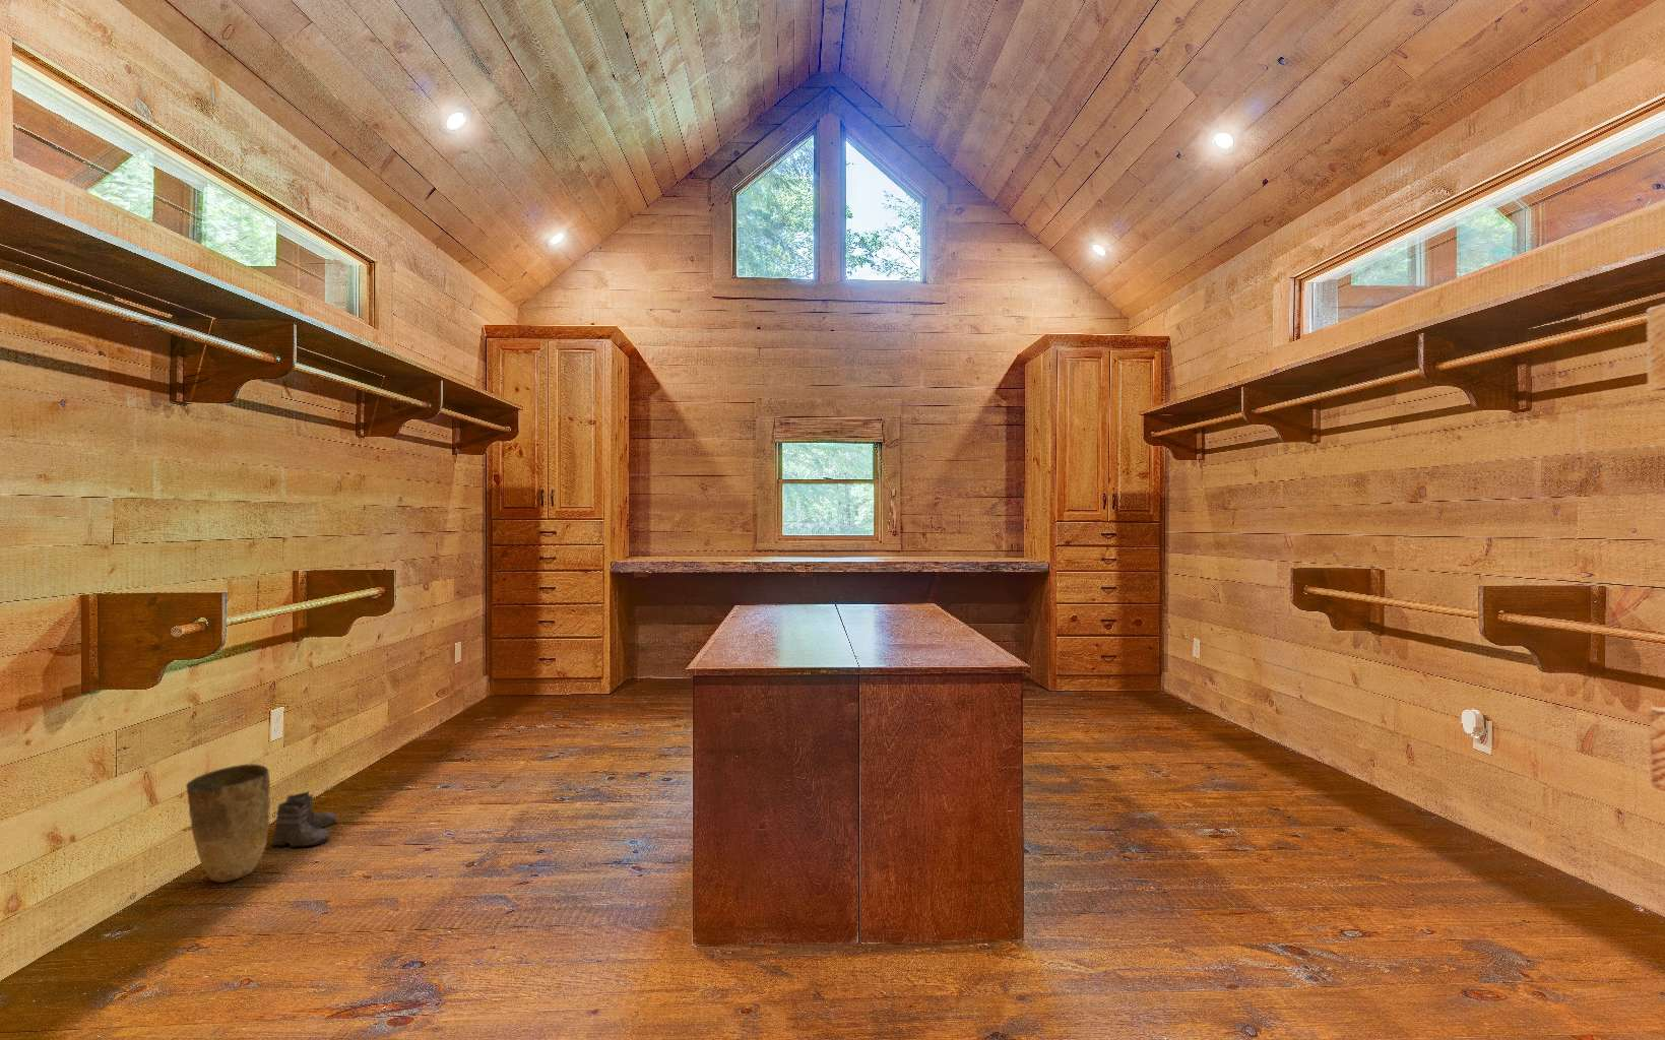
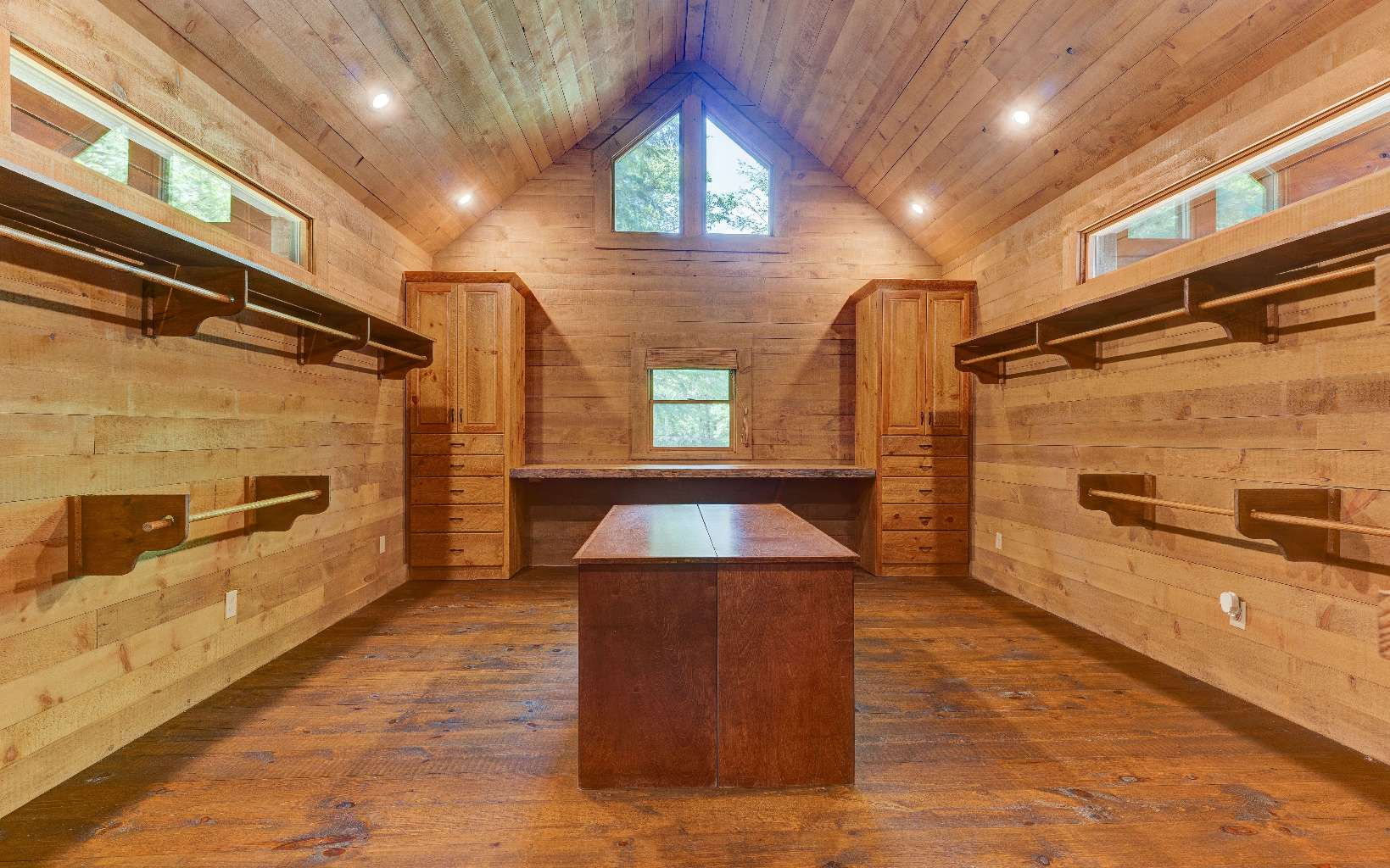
- vase [184,763,271,883]
- boots [271,790,338,854]
